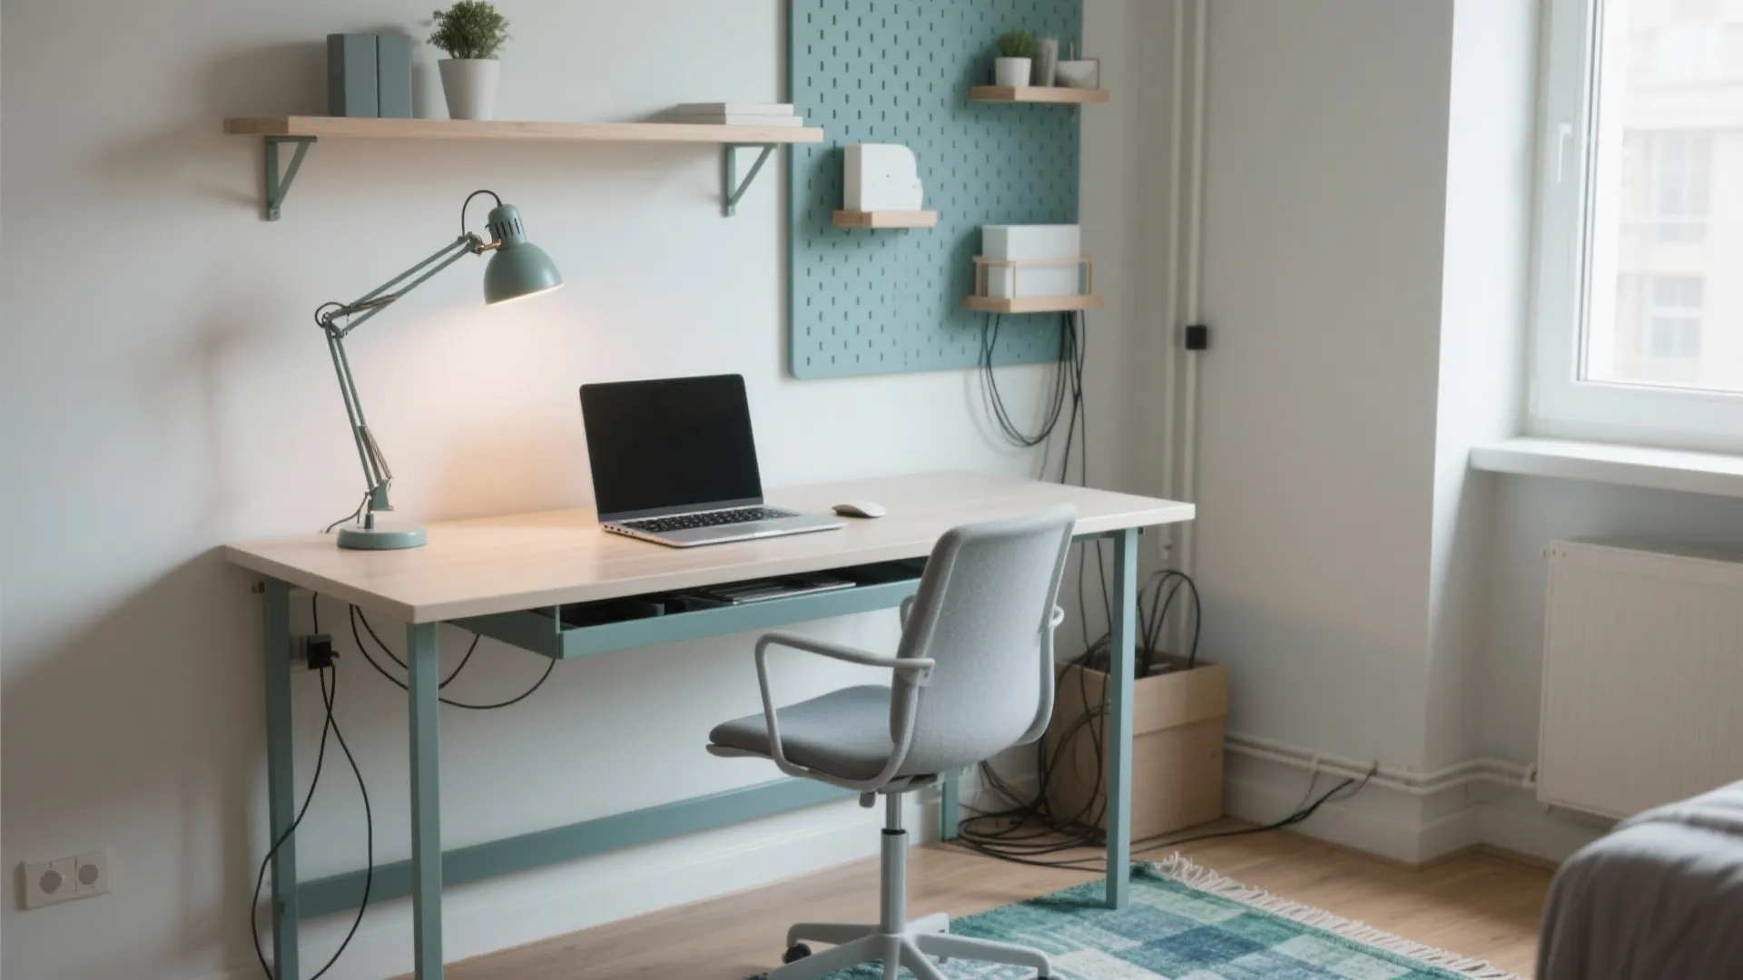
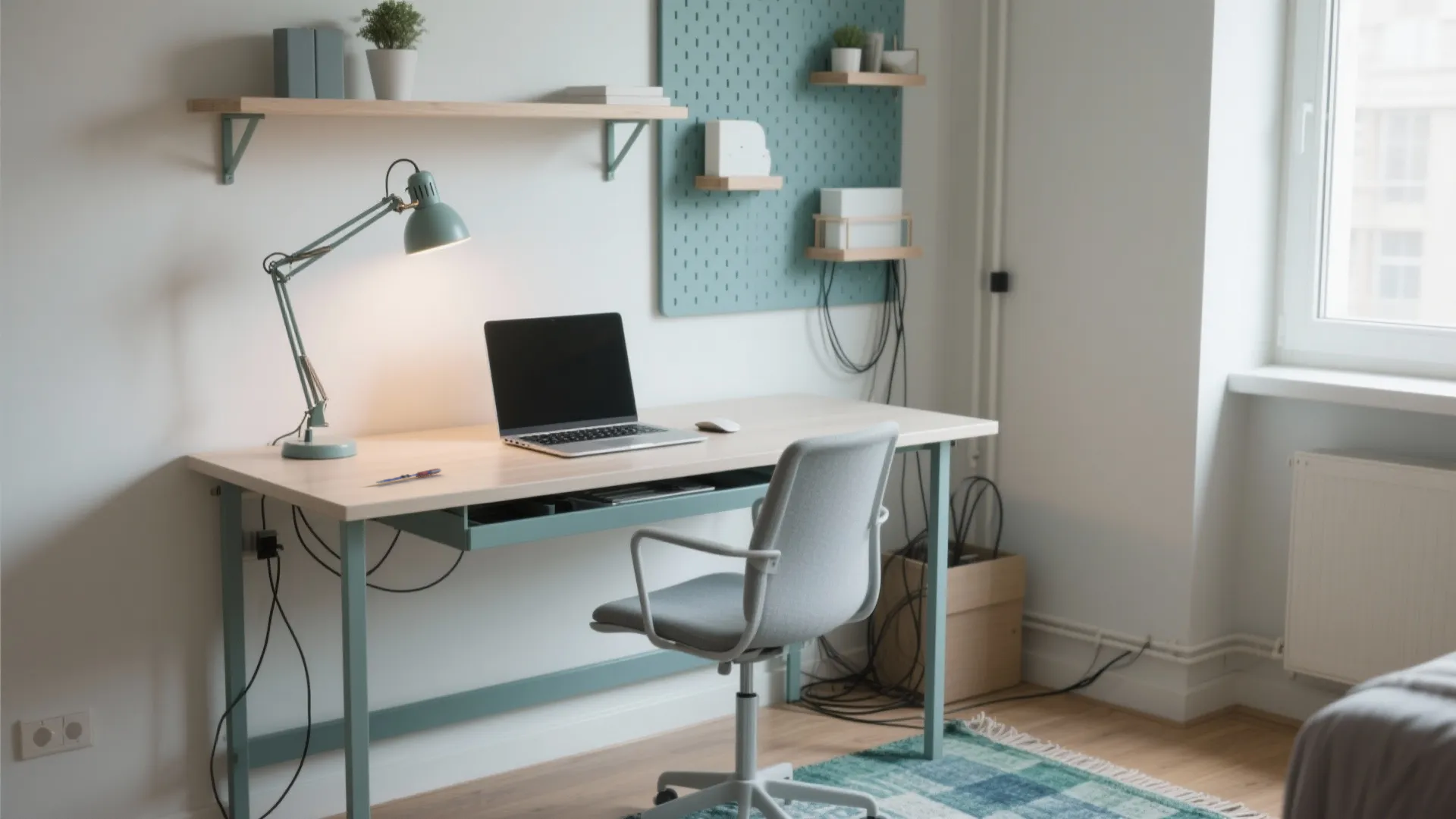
+ pen [375,468,442,485]
